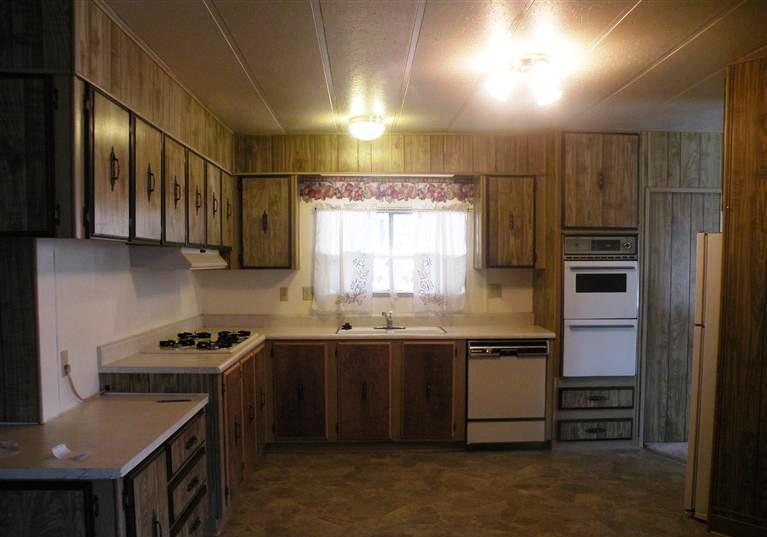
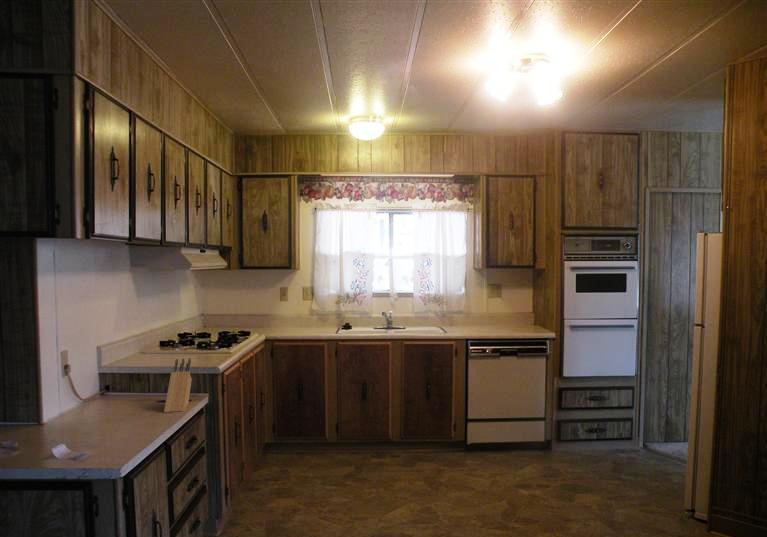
+ knife block [163,357,193,414]
